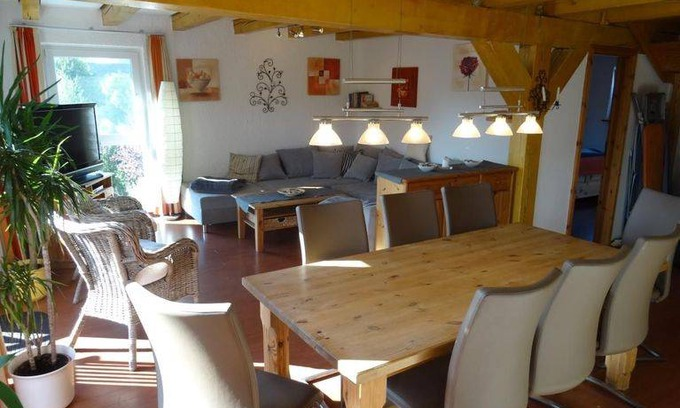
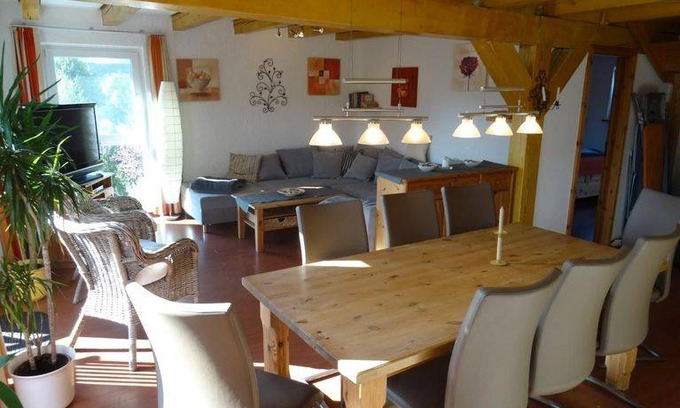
+ candle [490,205,509,267]
